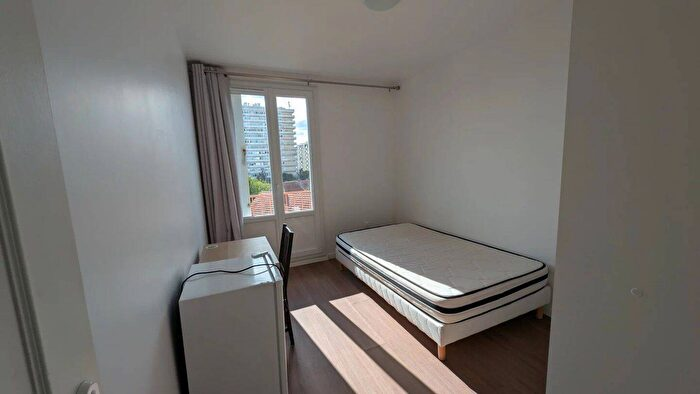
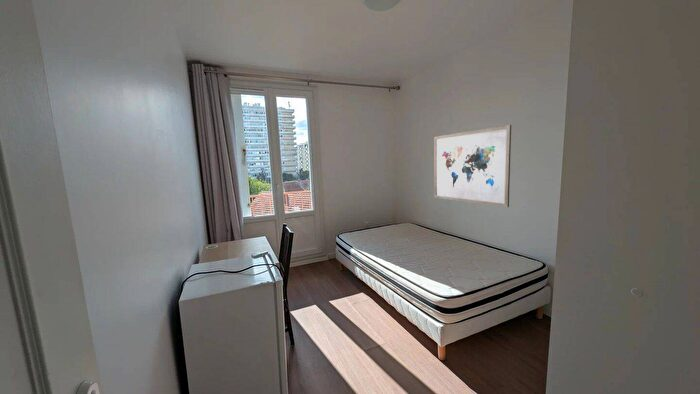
+ wall art [433,124,512,208]
